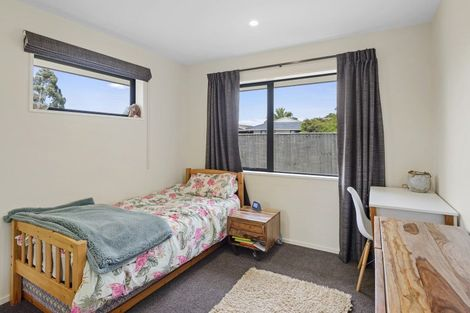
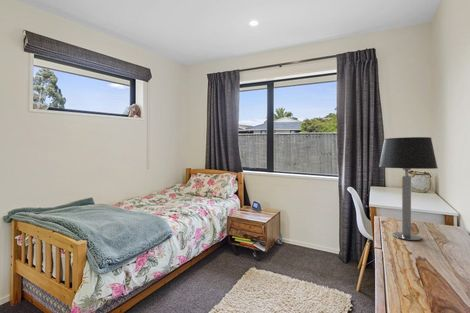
+ table lamp [378,136,439,241]
